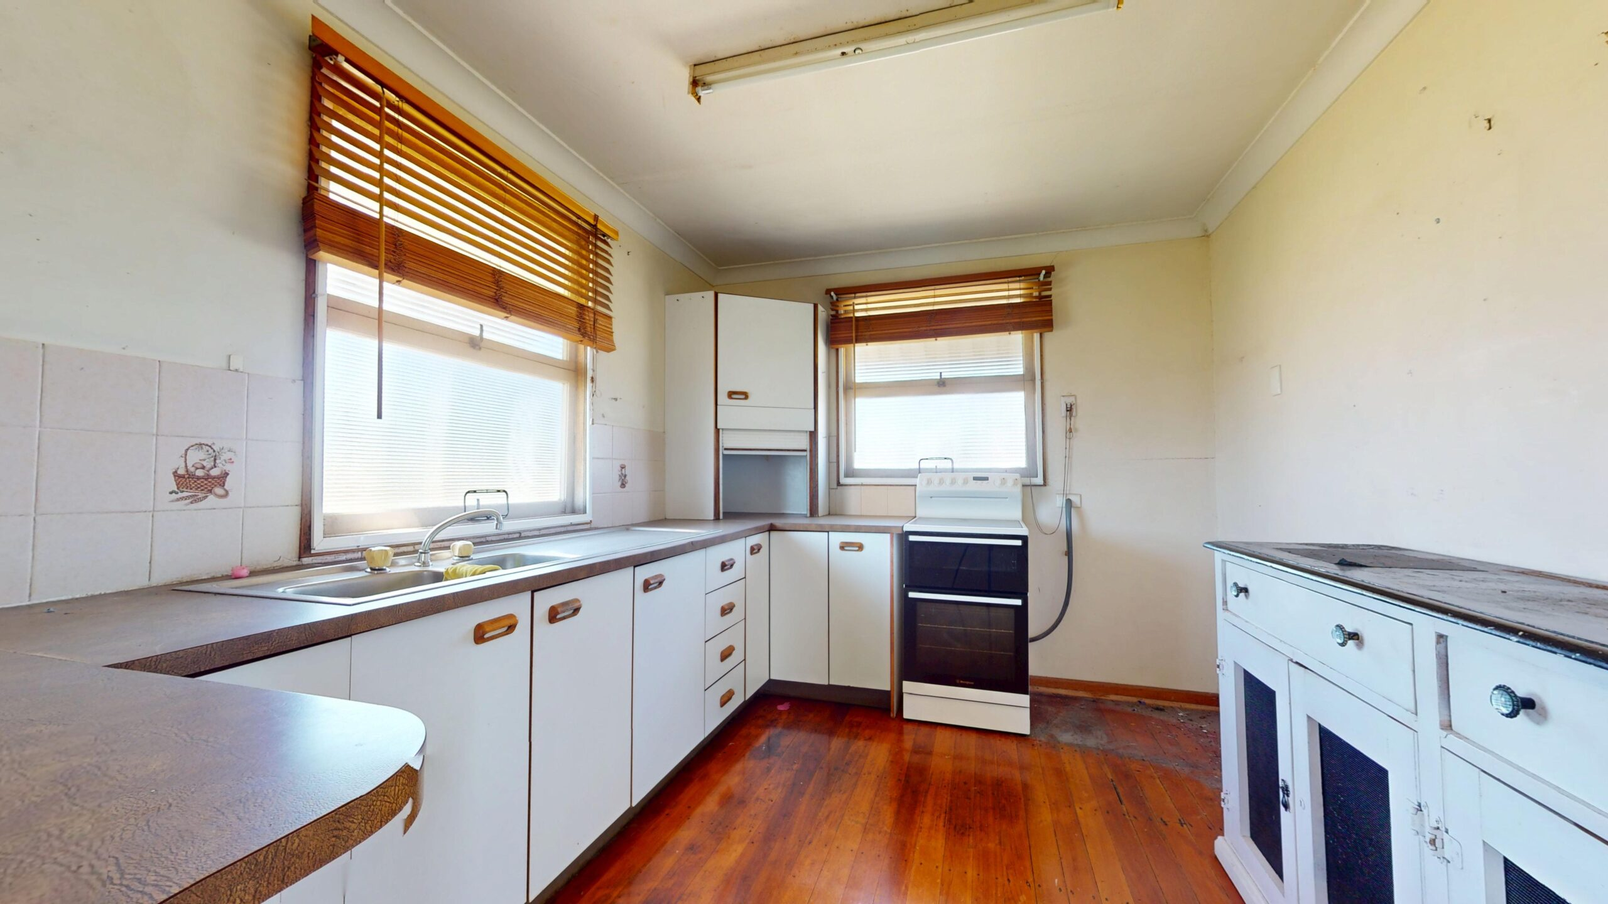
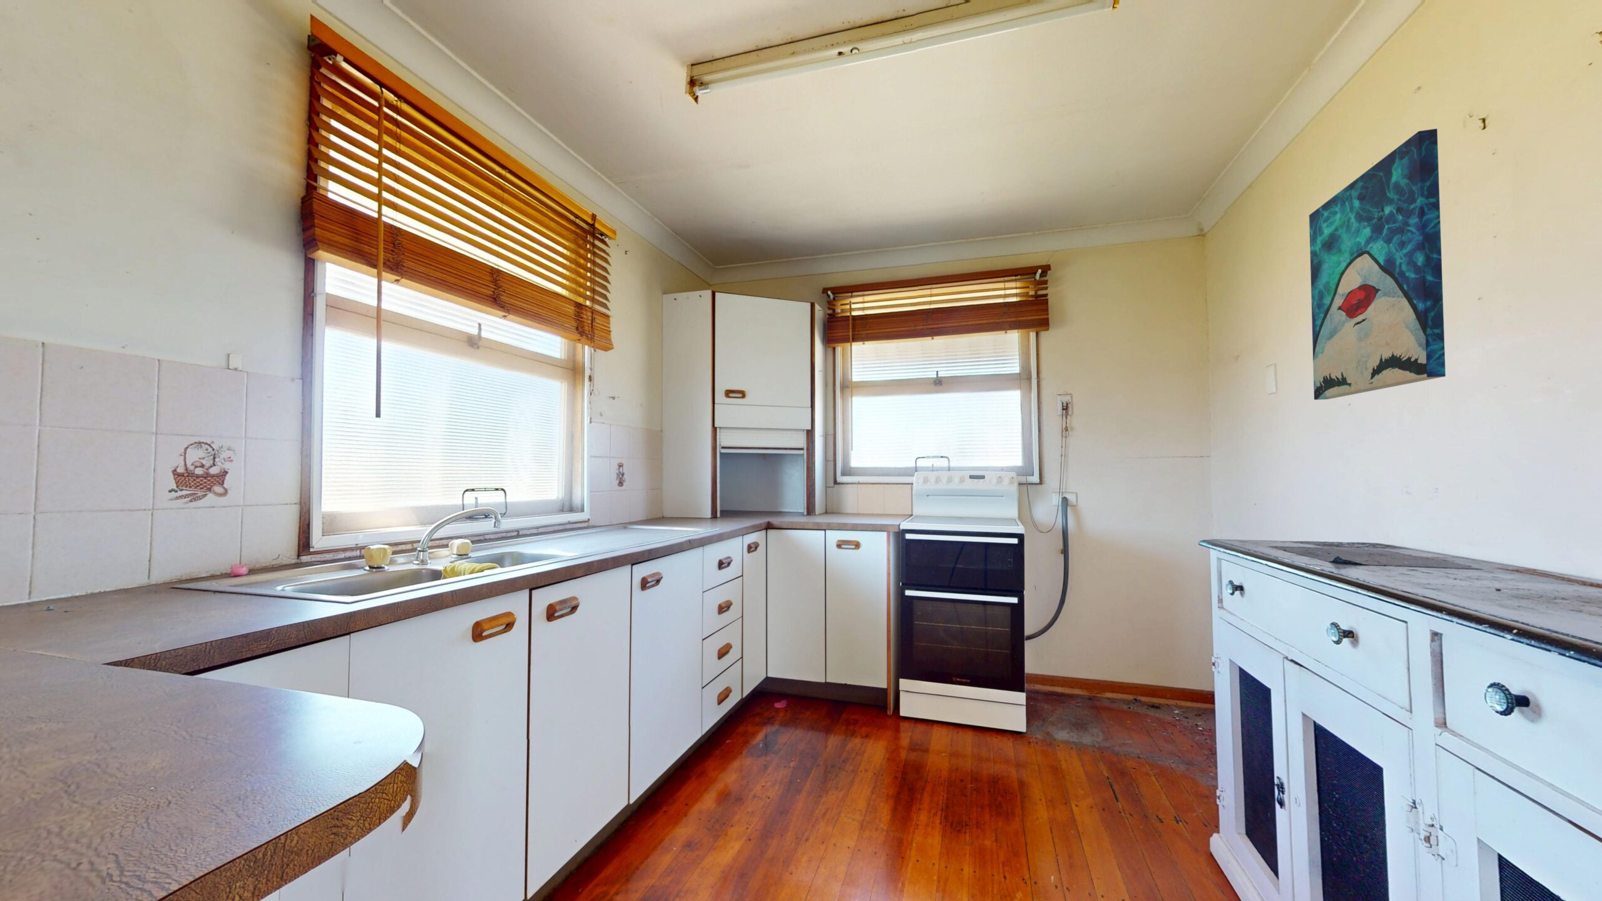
+ wall art [1308,129,1446,400]
